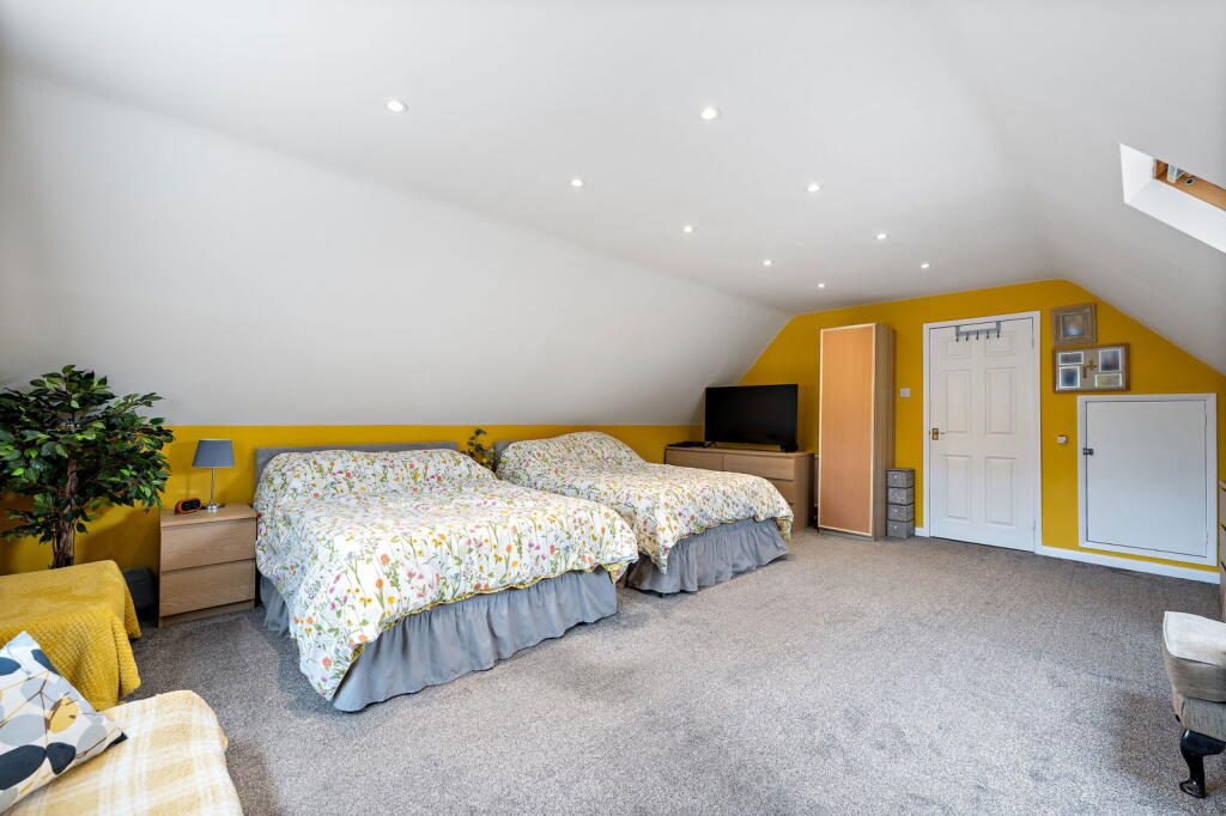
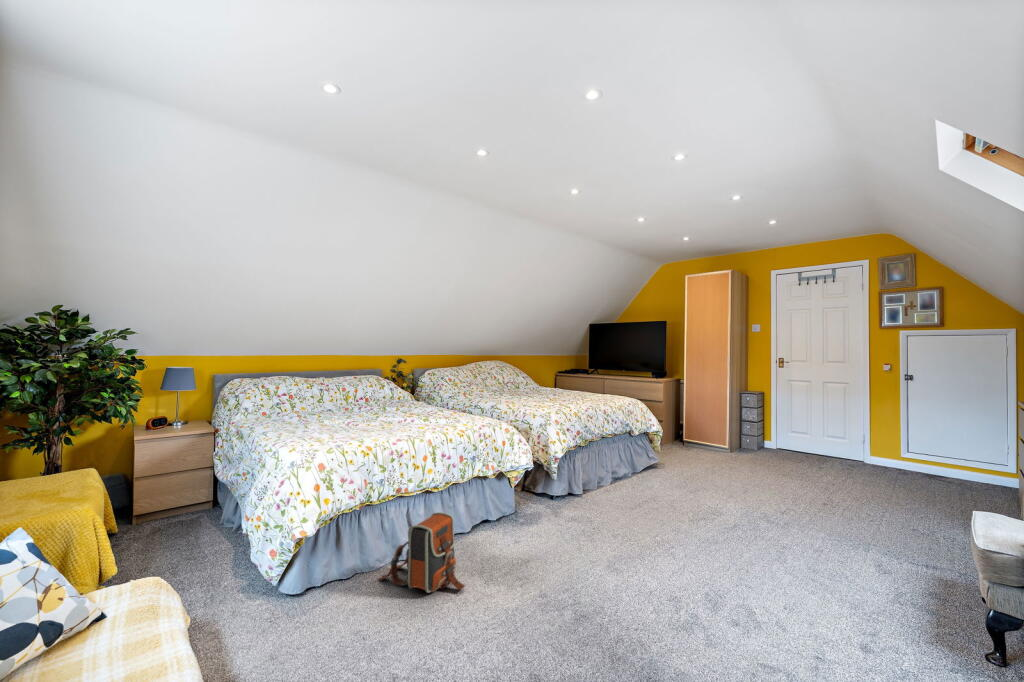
+ backpack [377,511,466,594]
